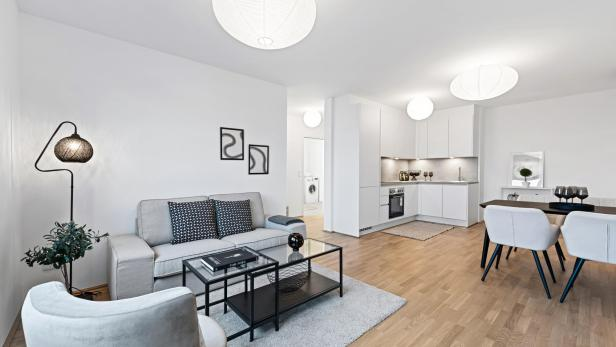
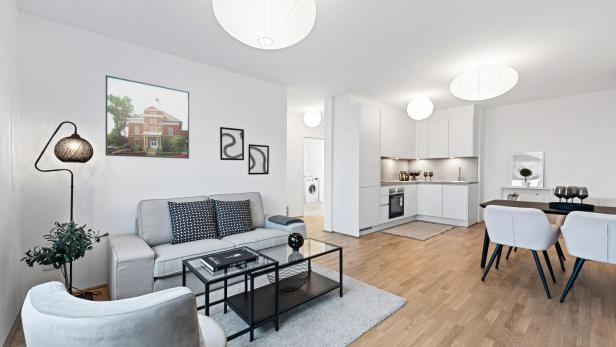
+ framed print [105,74,190,160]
